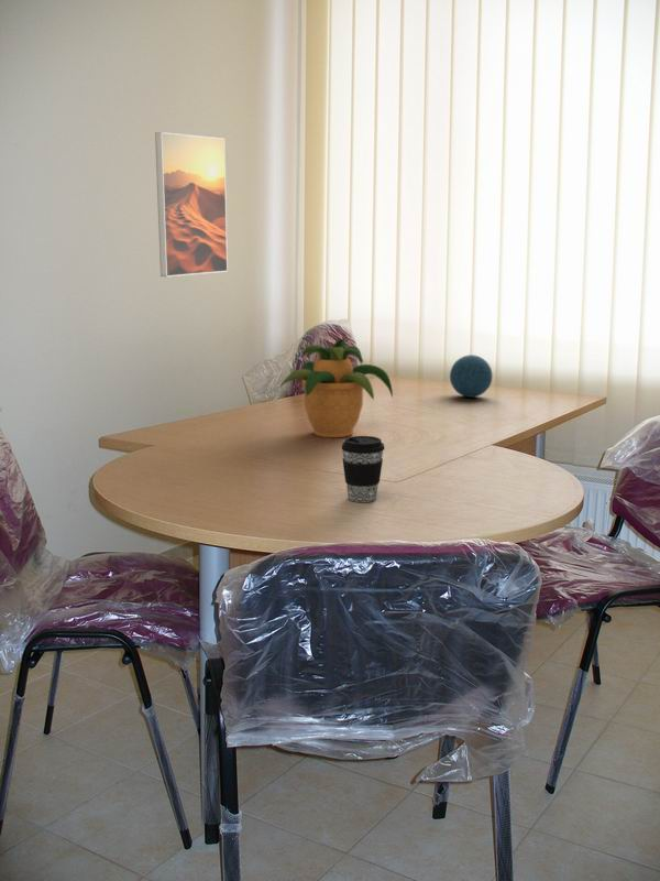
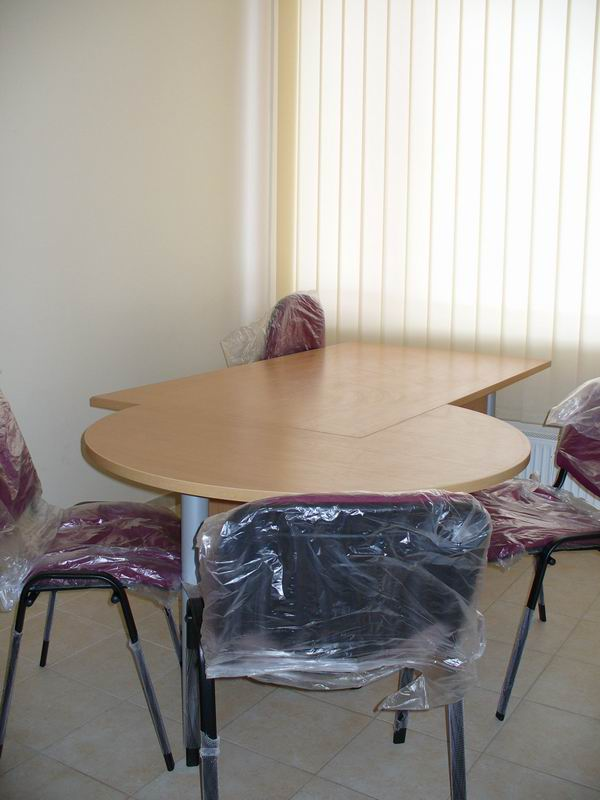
- potted plant [278,337,394,438]
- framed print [154,131,229,278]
- coffee cup [341,435,386,503]
- decorative orb [449,354,494,399]
